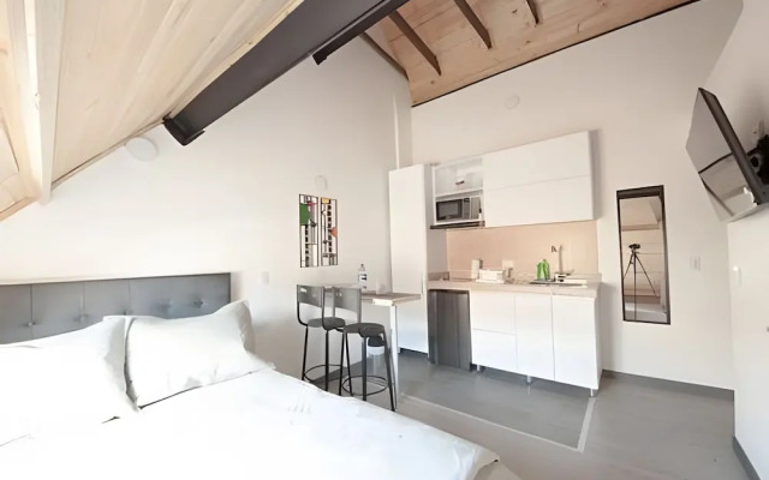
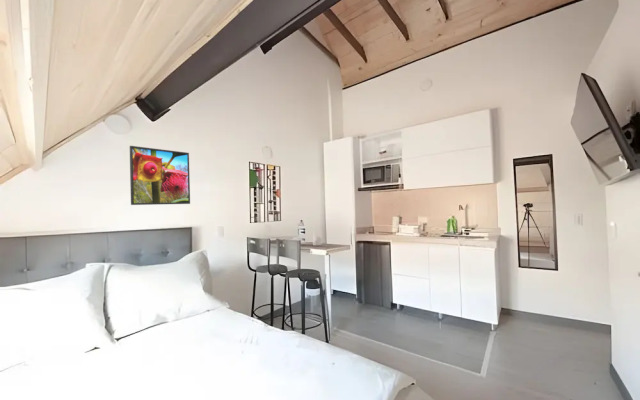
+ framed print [129,145,191,206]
